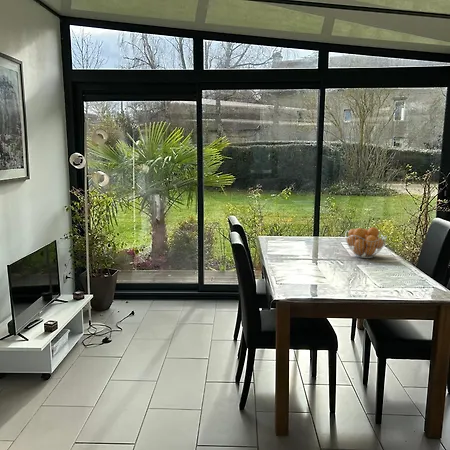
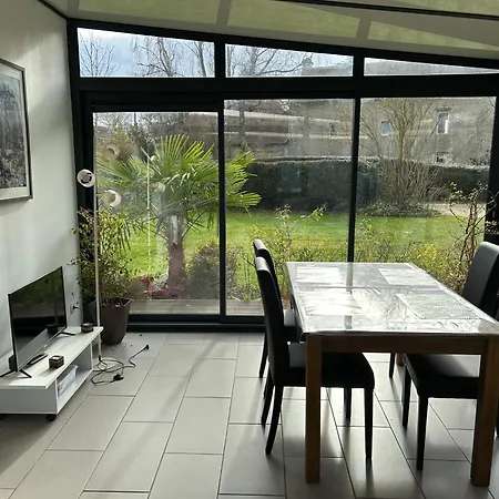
- fruit basket [344,226,388,259]
